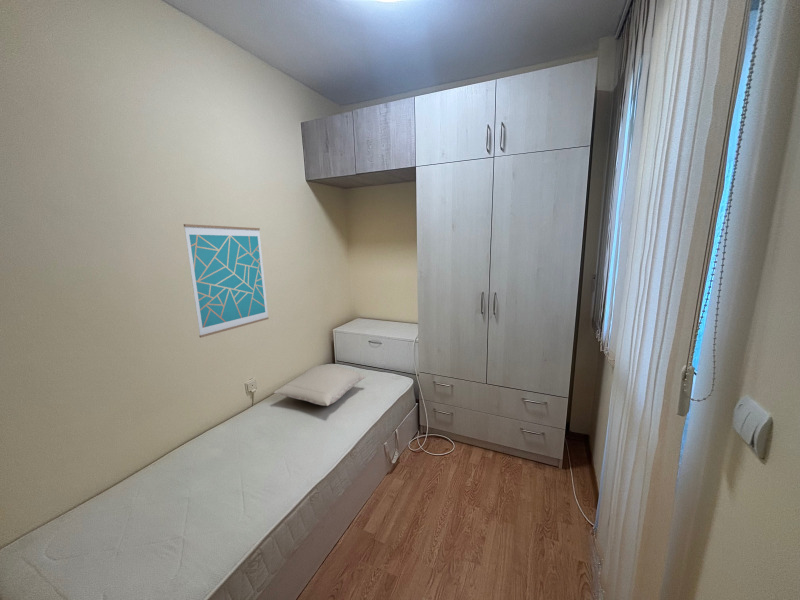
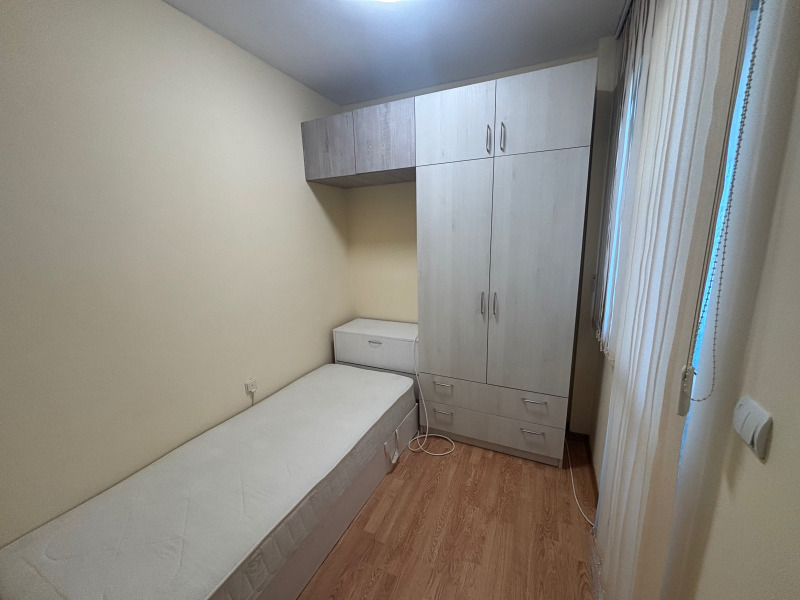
- pillow [273,364,366,407]
- wall art [183,223,270,339]
